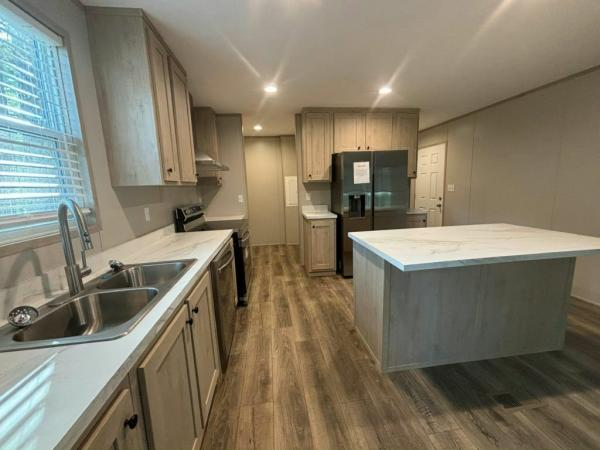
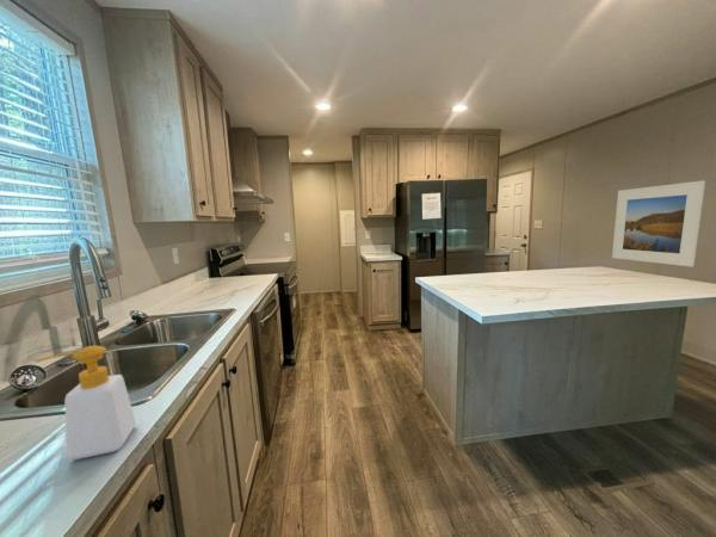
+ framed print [611,179,706,268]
+ soap bottle [33,345,137,461]
